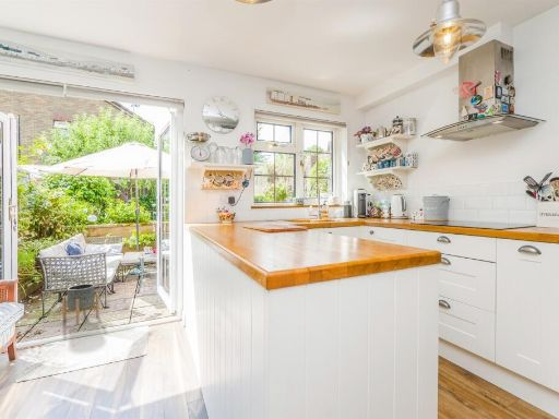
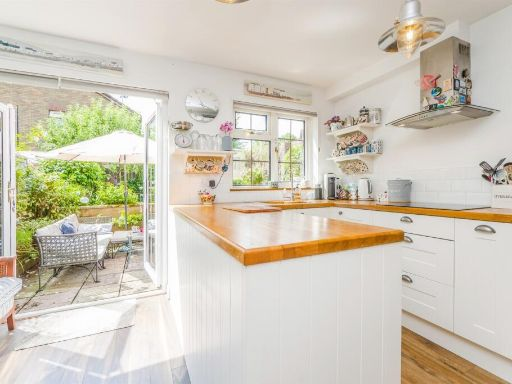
- planter [61,283,100,325]
